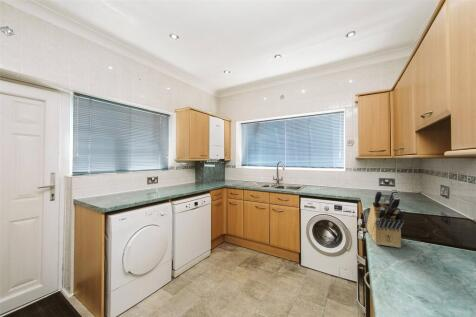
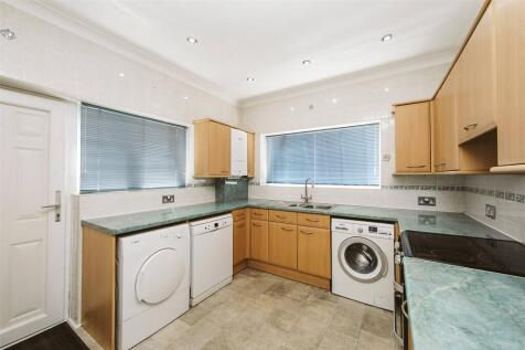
- knife block [366,188,406,249]
